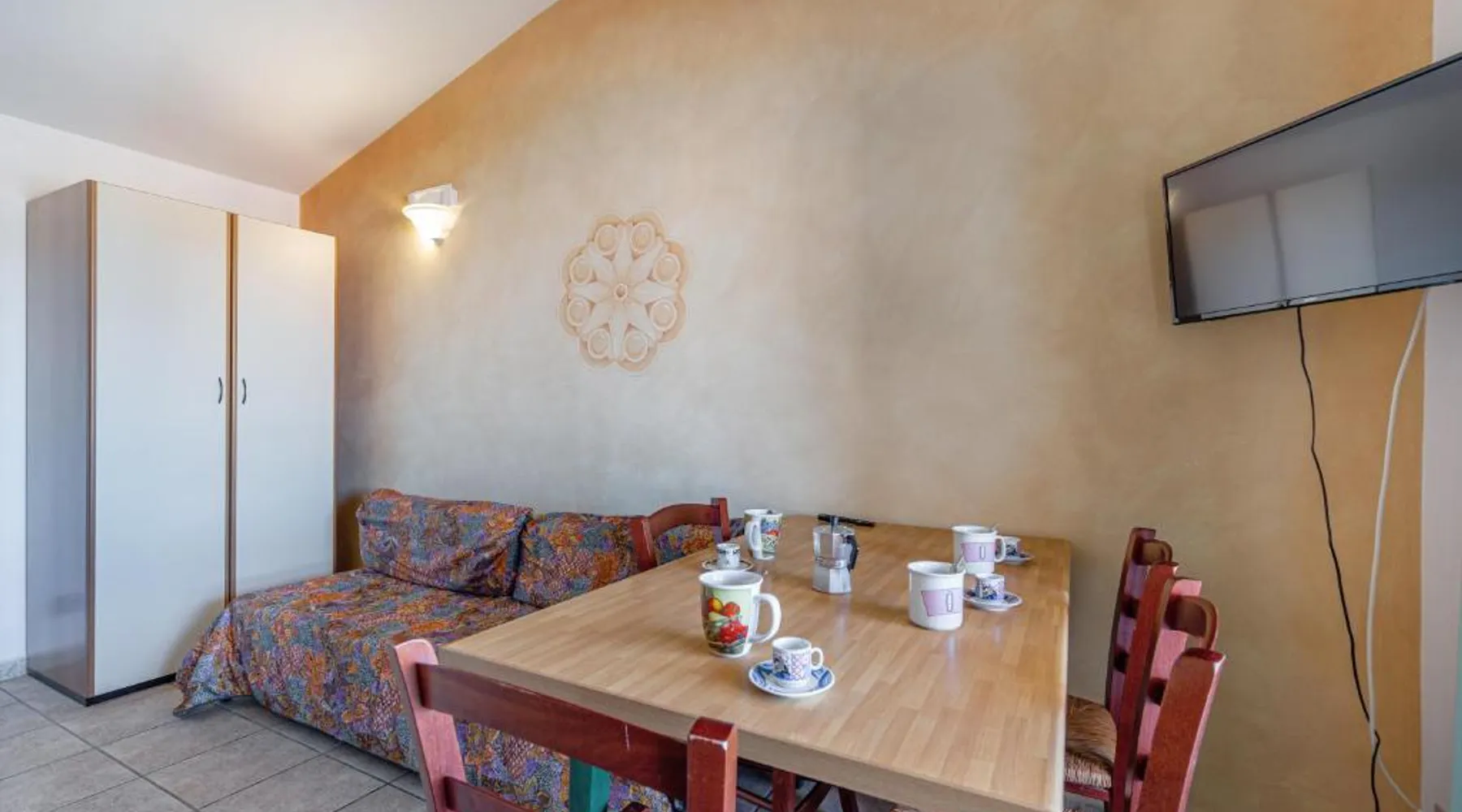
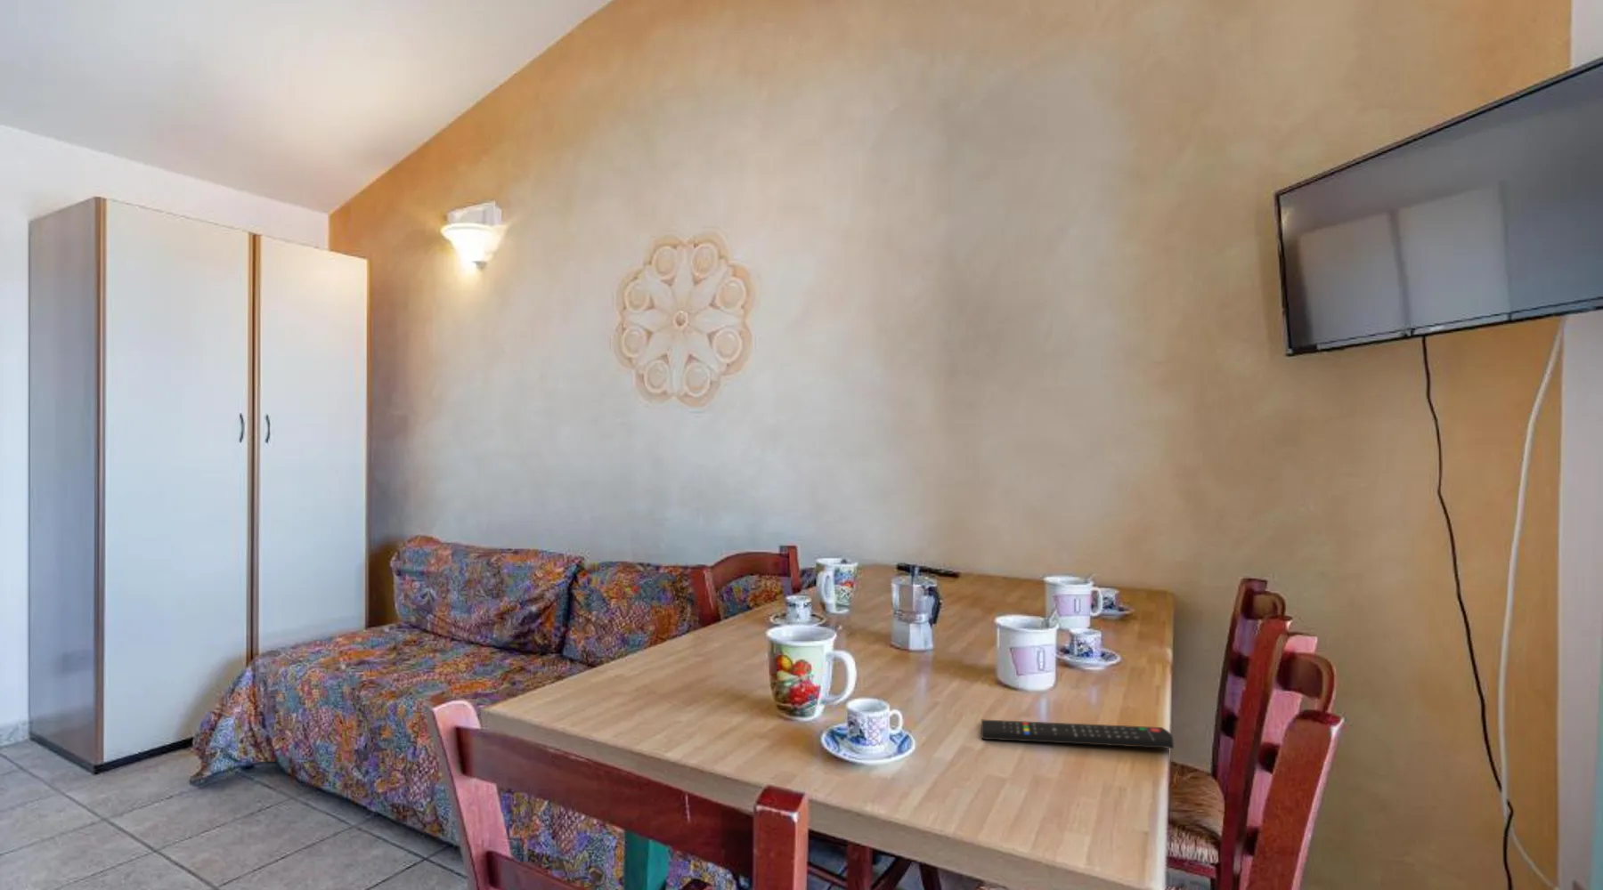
+ remote control [980,719,1174,750]
